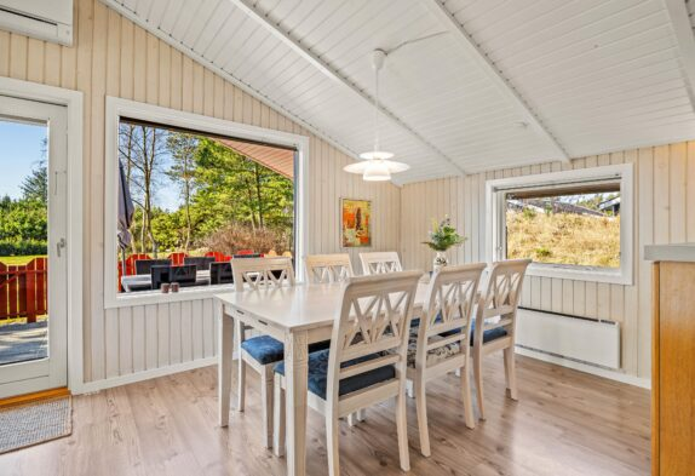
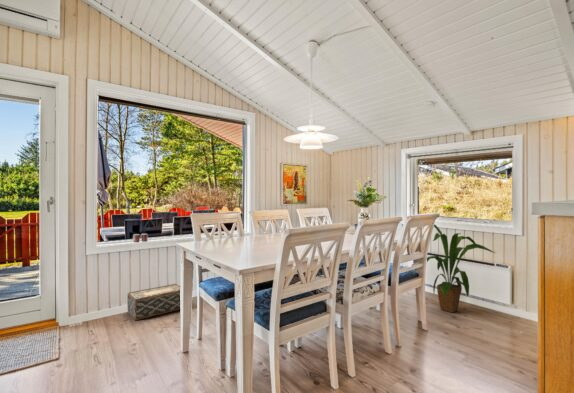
+ house plant [426,224,495,314]
+ woven basket [126,283,181,321]
